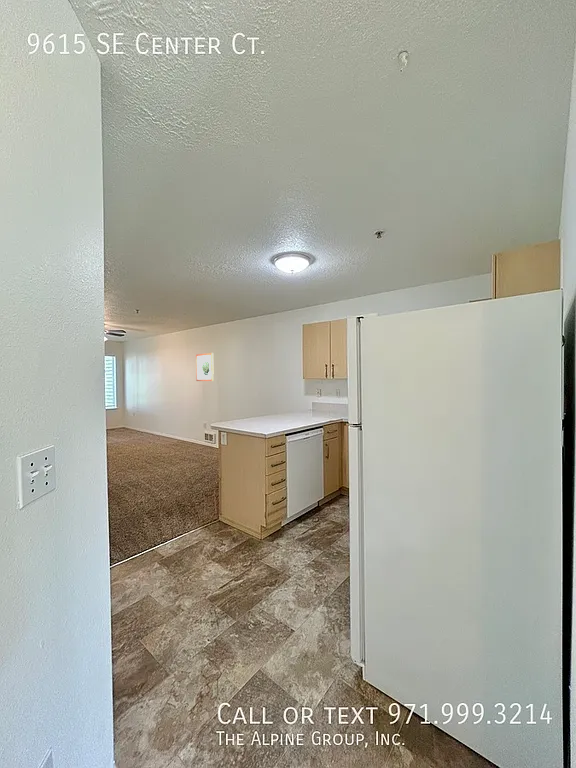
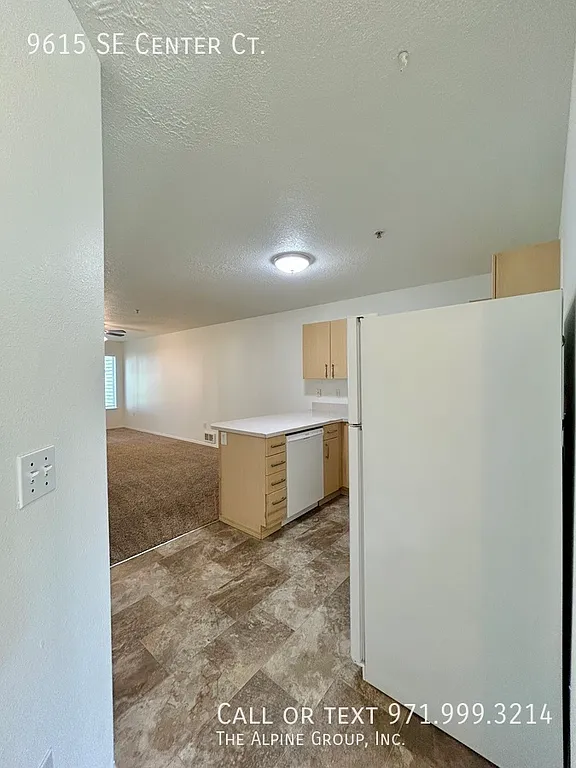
- wall art [195,352,215,382]
